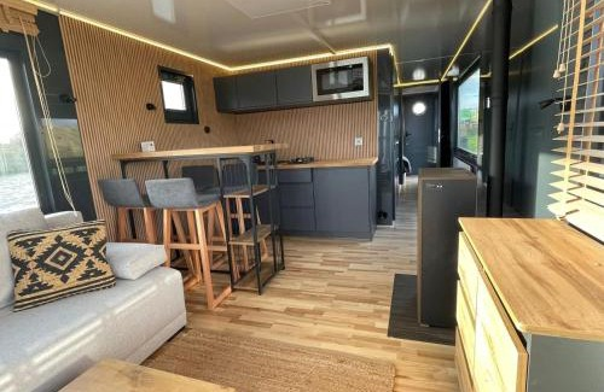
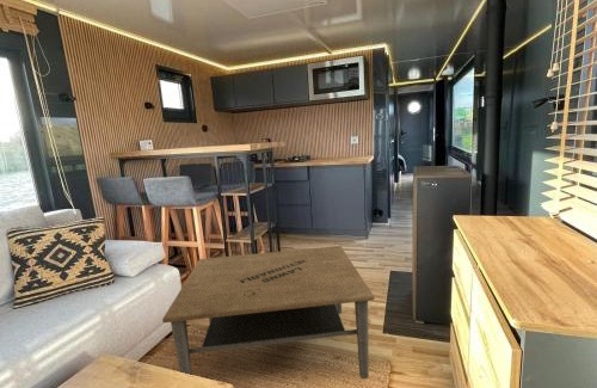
+ coffee table [161,245,375,380]
